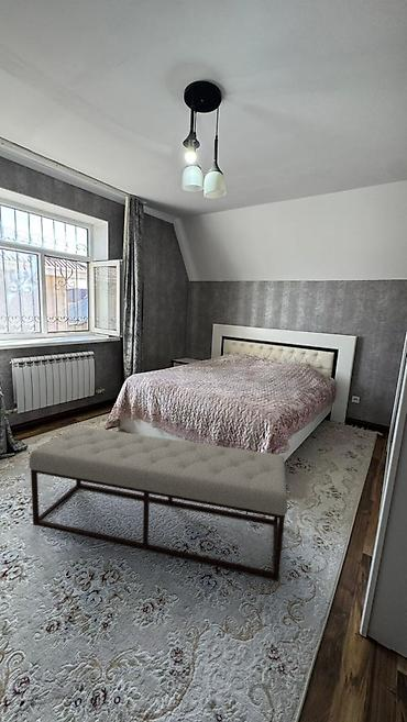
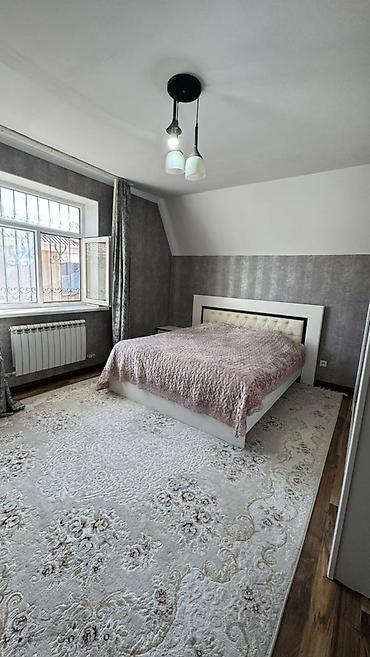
- bench [28,425,288,582]
